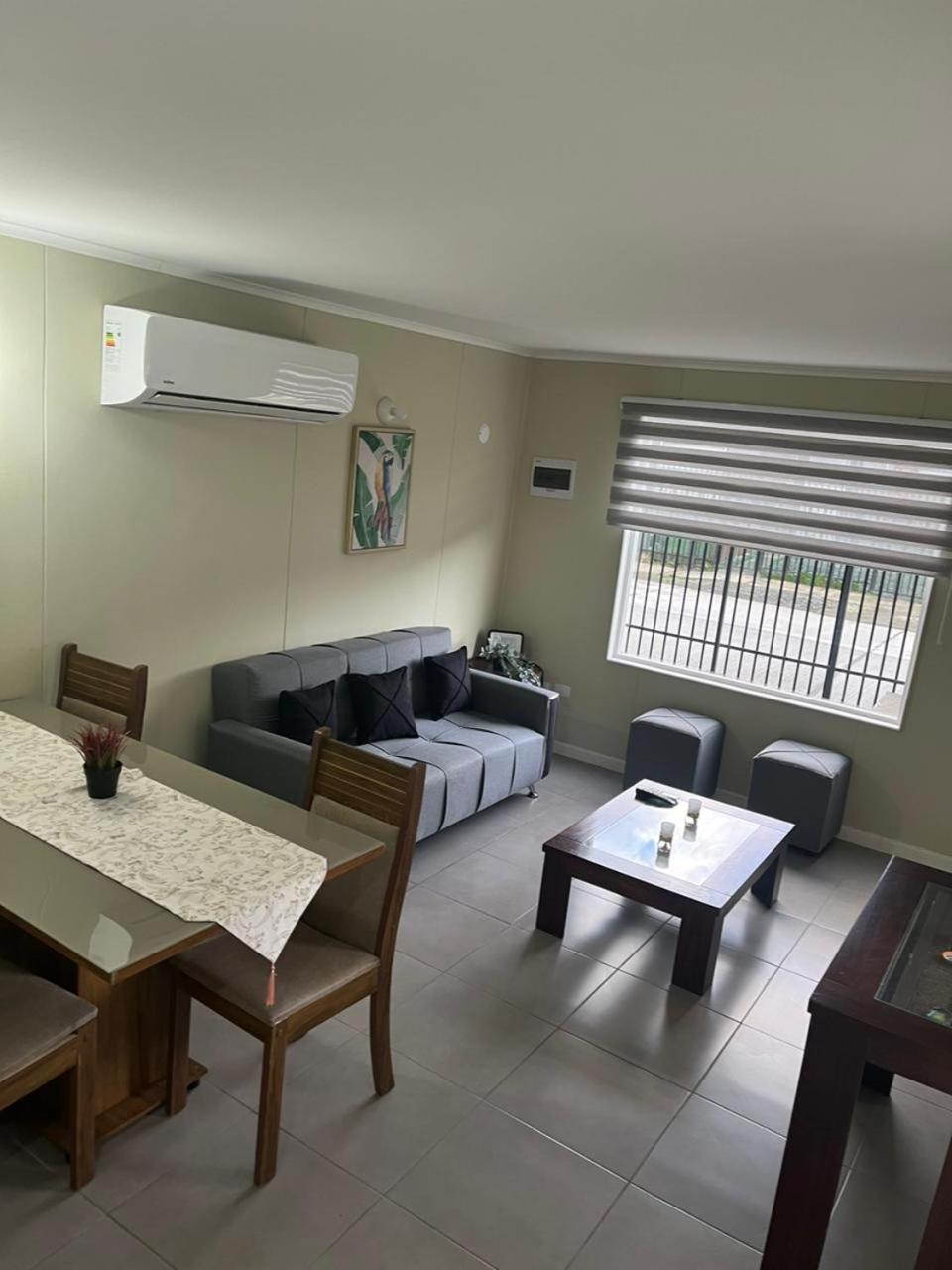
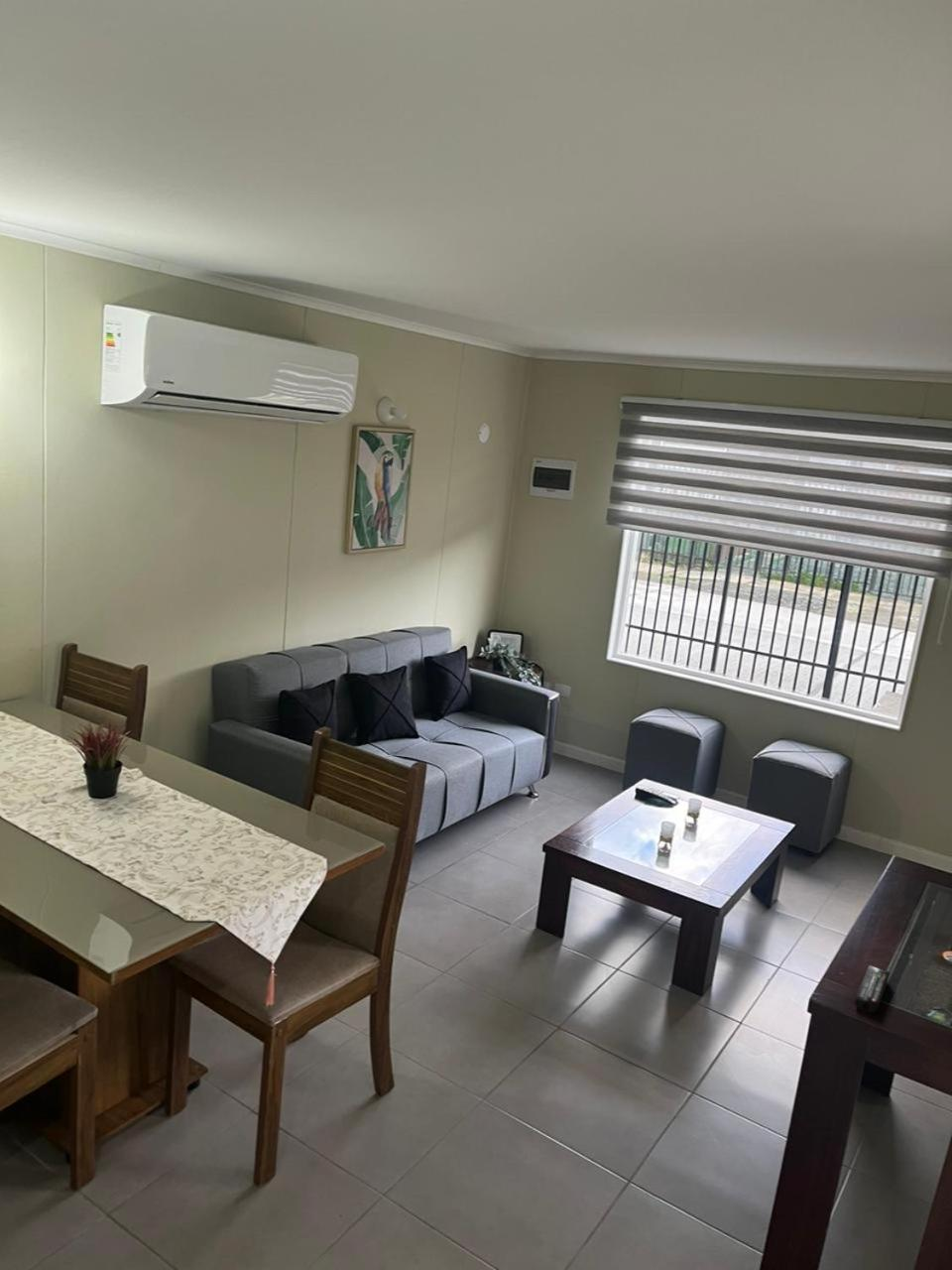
+ remote control [854,964,891,1014]
